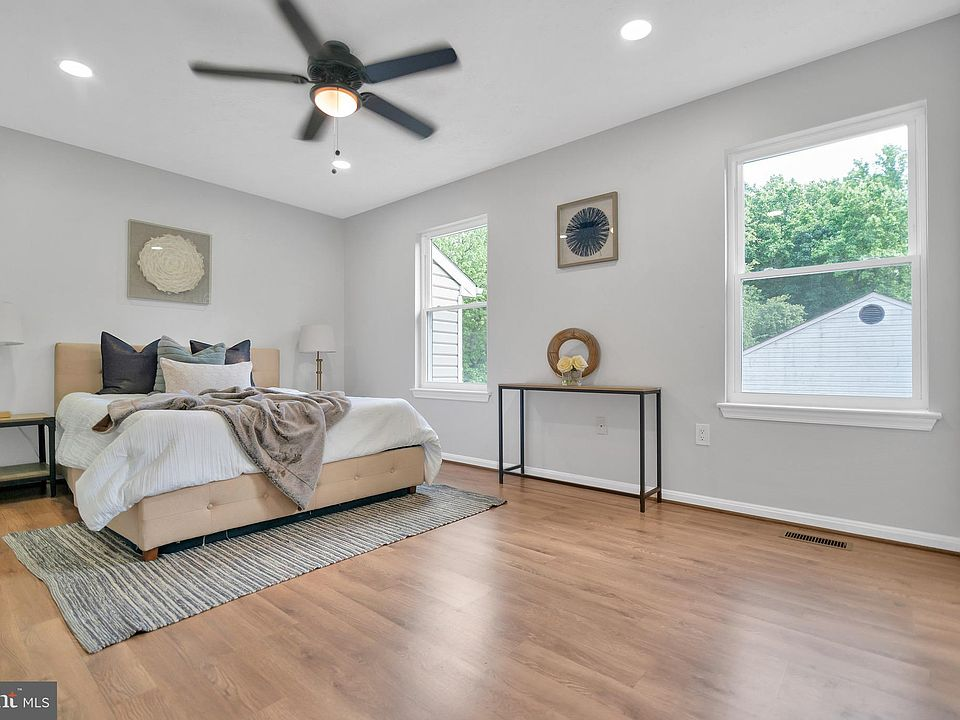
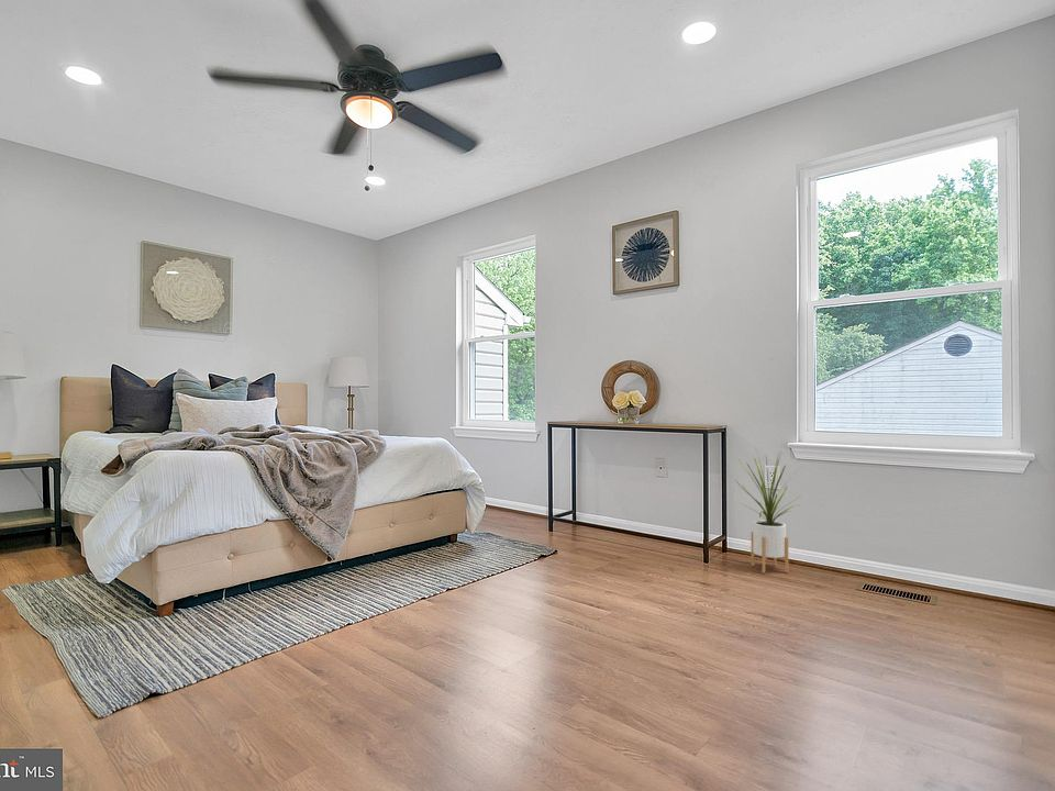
+ house plant [734,449,800,575]
